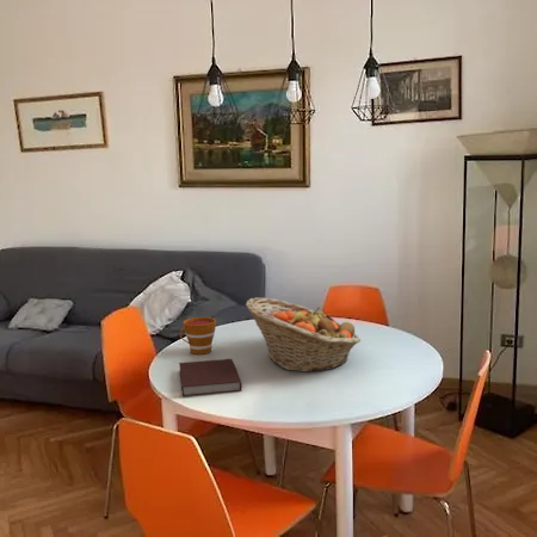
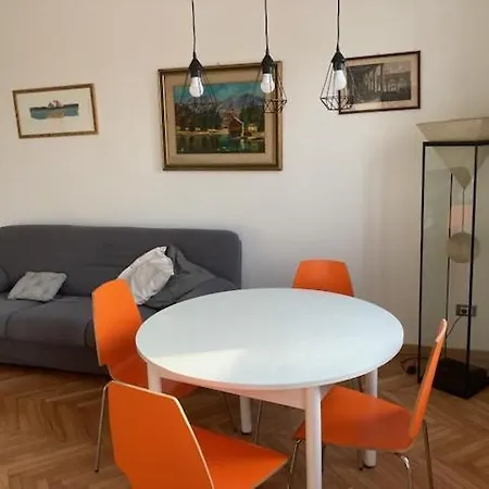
- notebook [178,358,243,397]
- cup [179,316,217,356]
- fruit basket [245,296,362,374]
